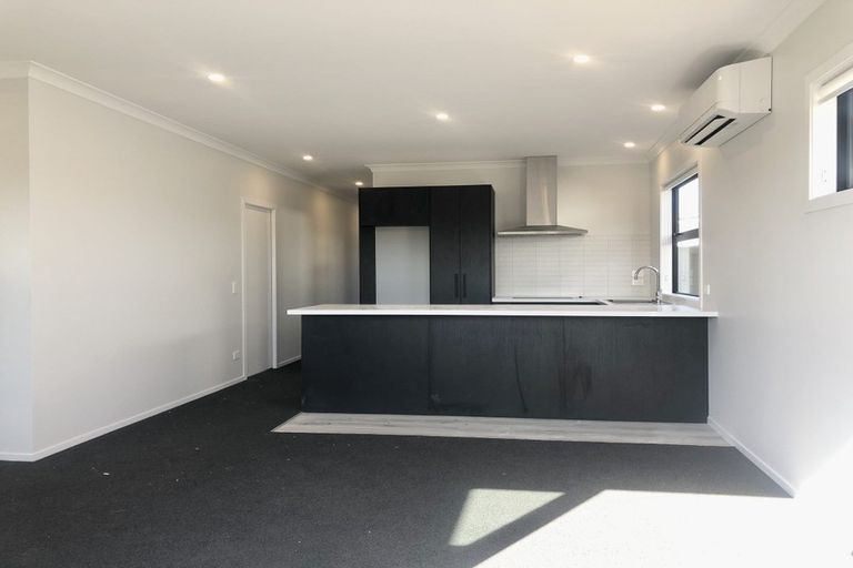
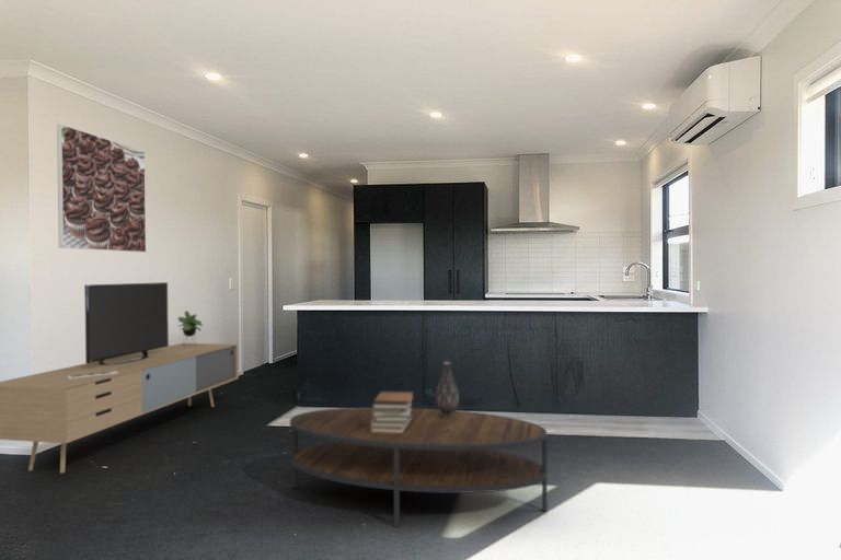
+ media console [0,281,240,475]
+ book stack [370,389,415,433]
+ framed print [56,124,147,254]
+ vase [435,361,460,417]
+ coffee table [289,406,549,528]
